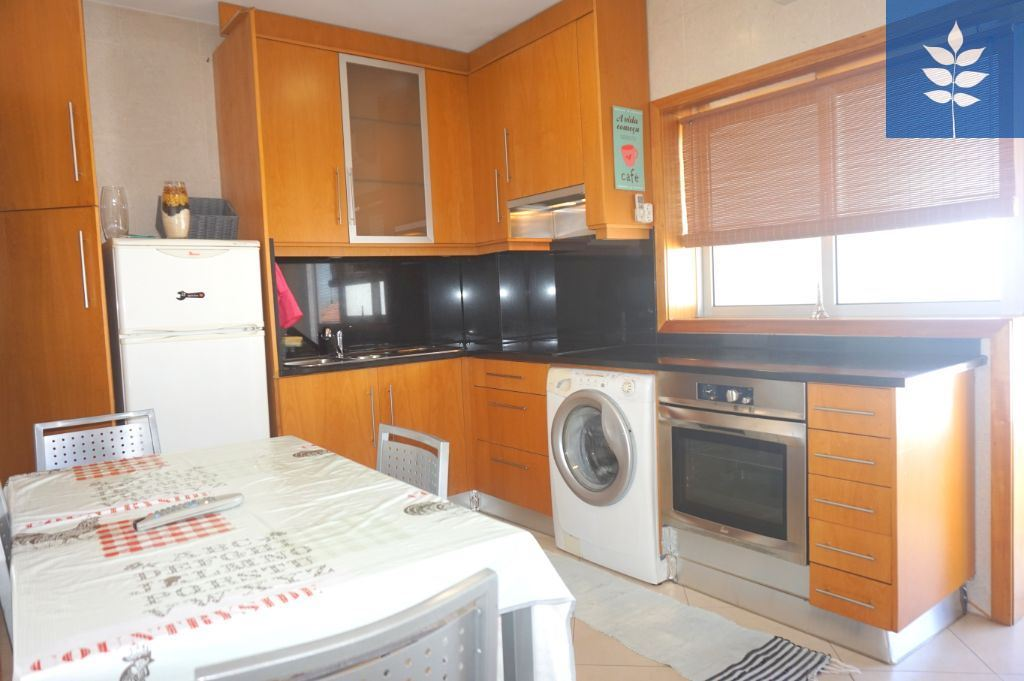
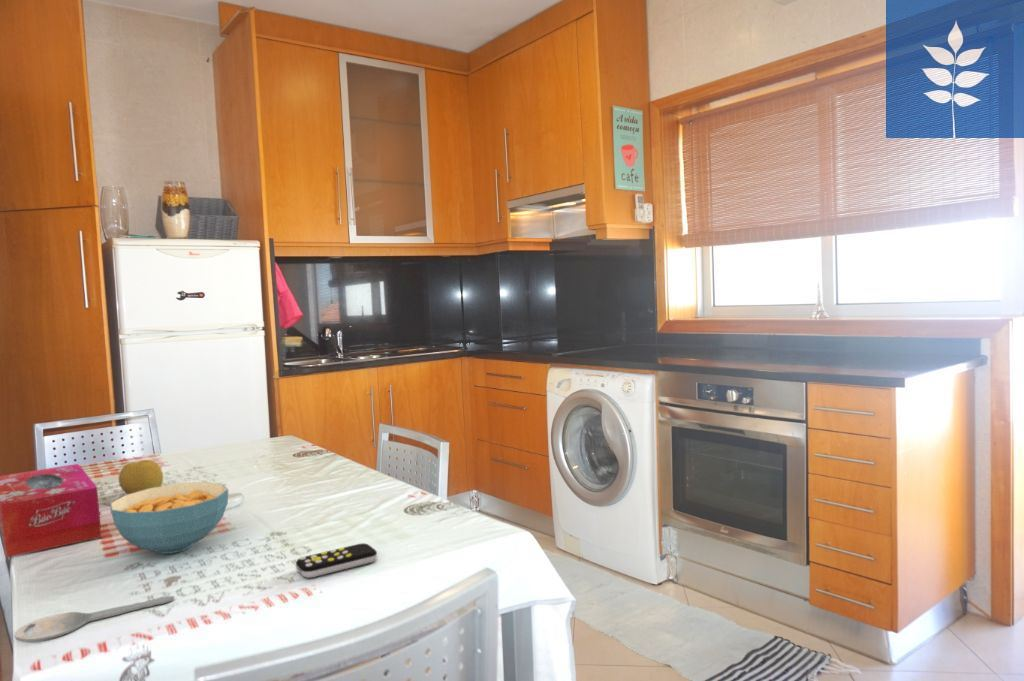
+ fruit [118,459,164,495]
+ tissue box [0,463,102,559]
+ key [14,595,175,643]
+ remote control [295,542,378,579]
+ cereal bowl [109,481,229,555]
